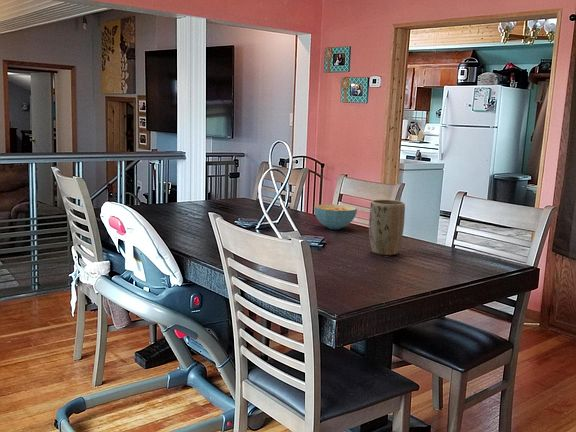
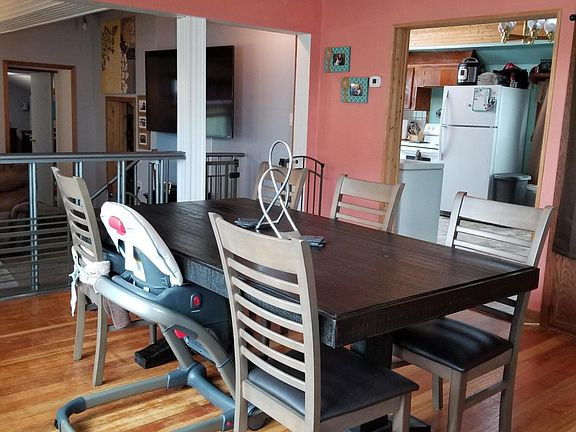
- plant pot [368,199,406,256]
- cereal bowl [313,203,358,230]
